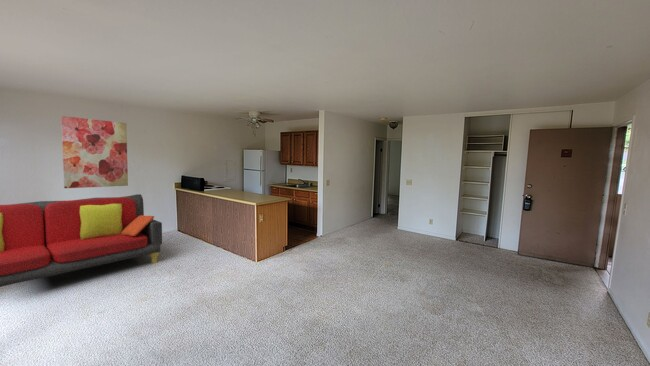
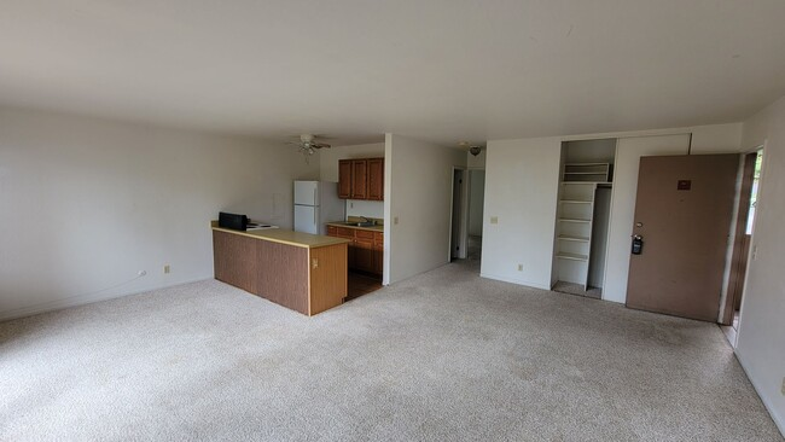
- sofa [0,193,163,288]
- wall art [60,115,129,189]
